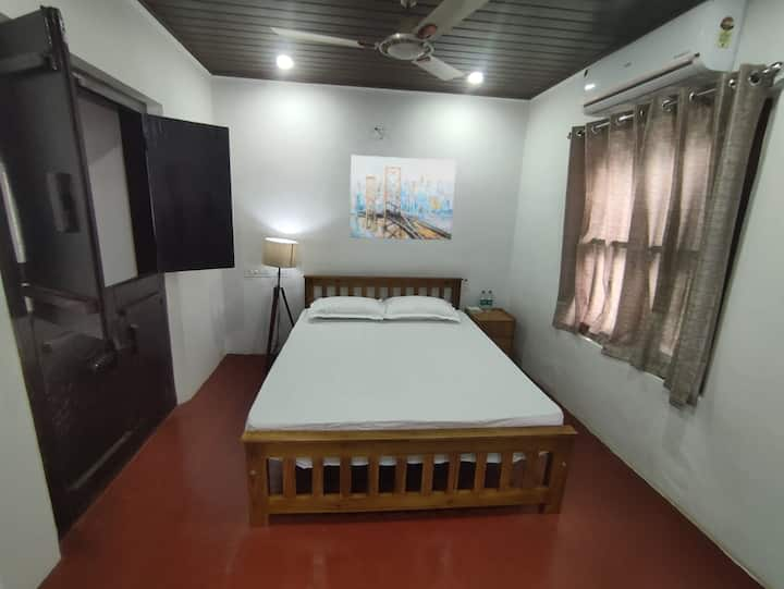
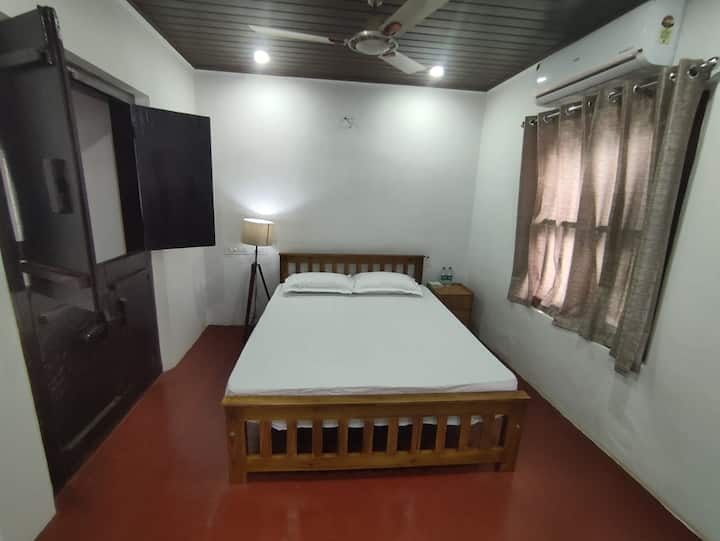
- wall art [350,155,457,241]
